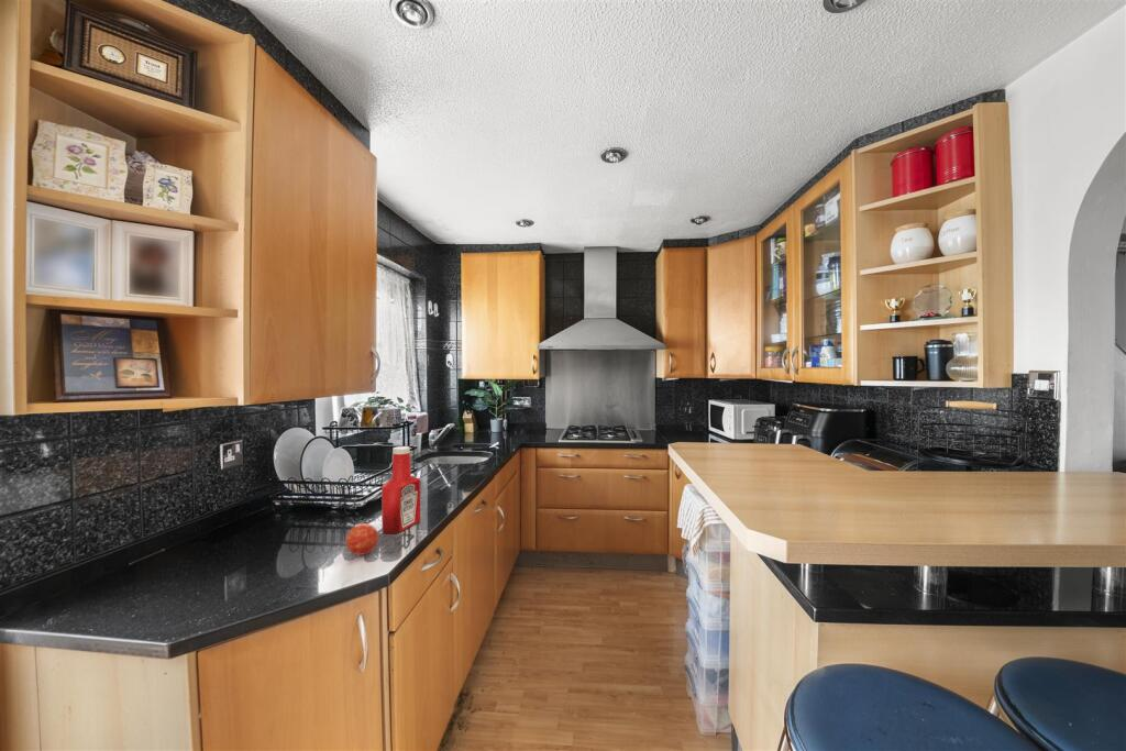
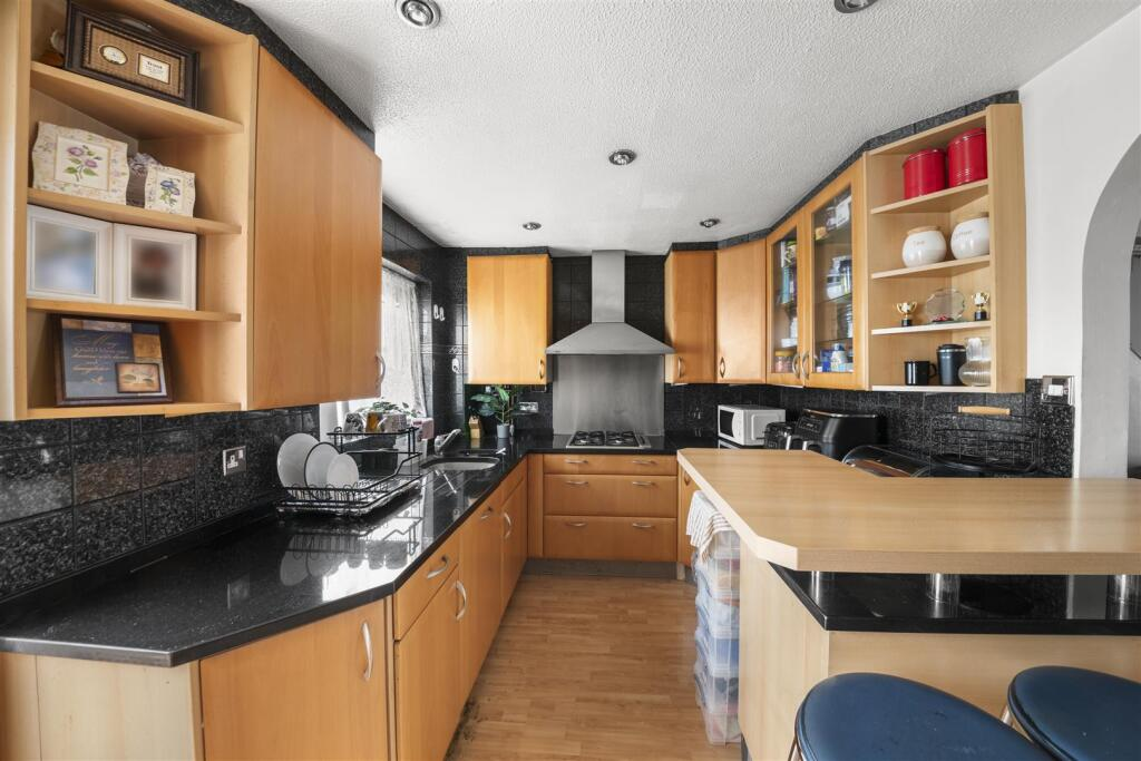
- apple [344,522,379,556]
- soap bottle [380,445,421,535]
